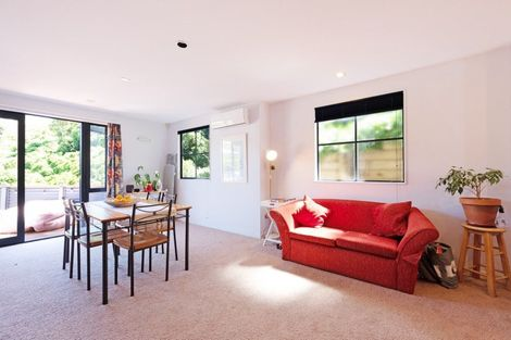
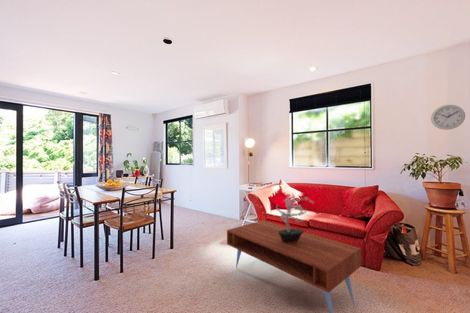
+ wall clock [430,104,466,131]
+ coffee table [226,219,362,313]
+ potted plant [275,193,314,243]
